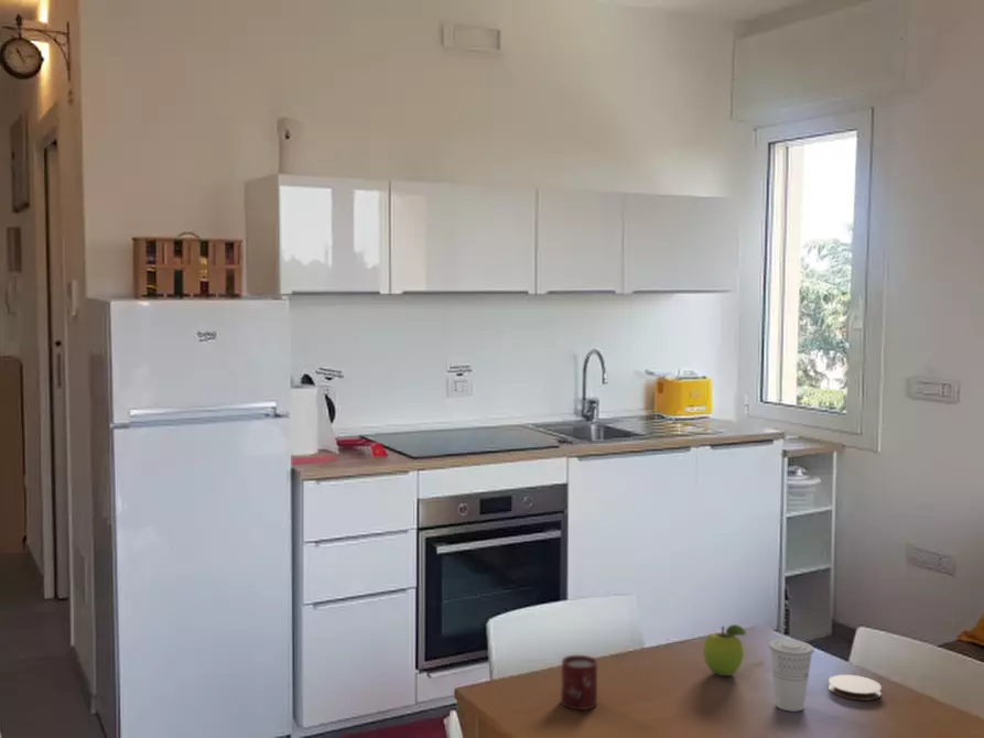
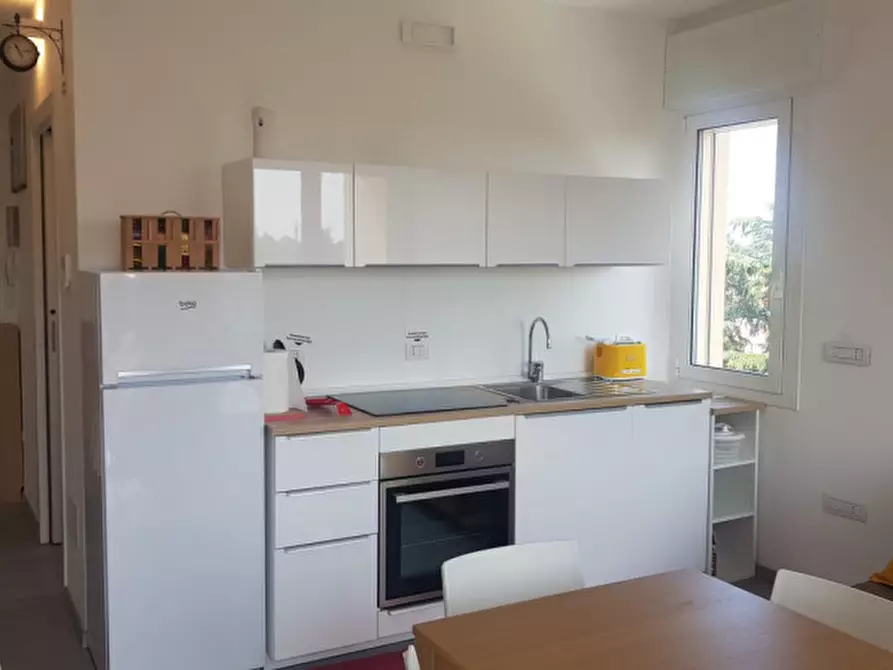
- fruit [702,623,747,676]
- cup [768,638,815,713]
- coaster [828,674,883,702]
- cup [560,654,598,712]
